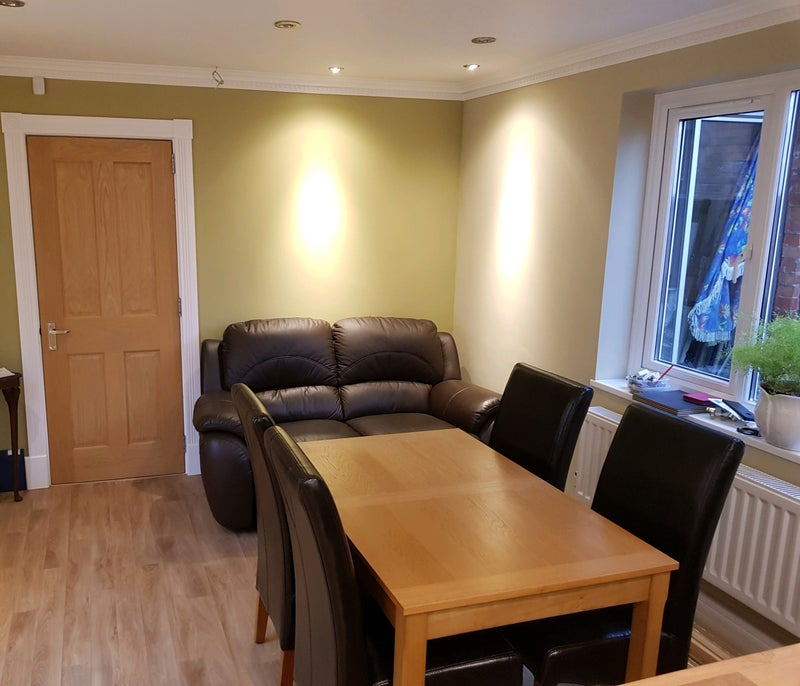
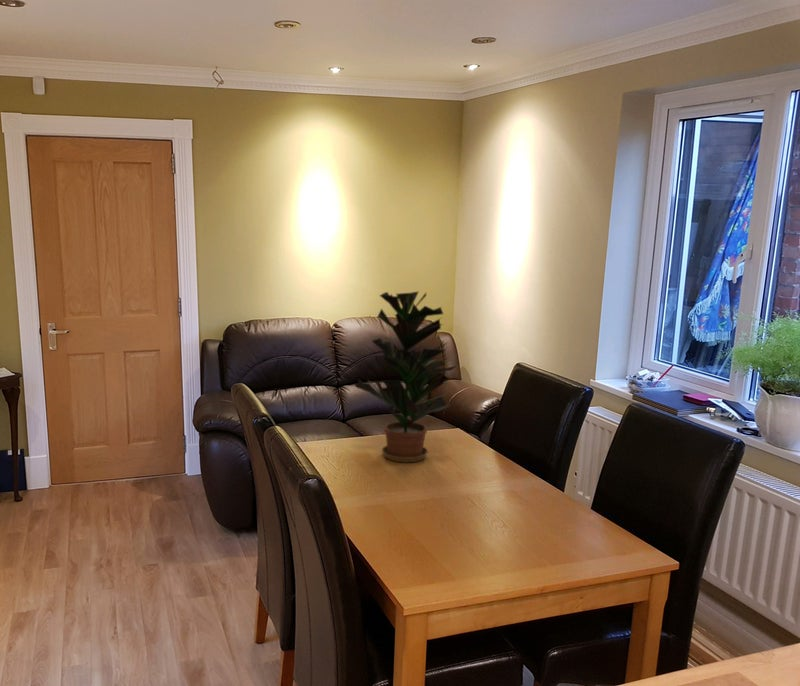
+ potted plant [353,290,457,463]
